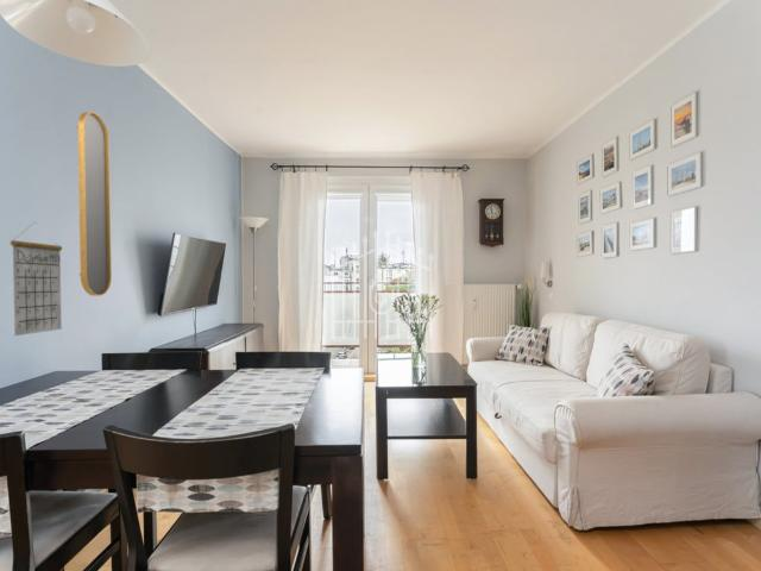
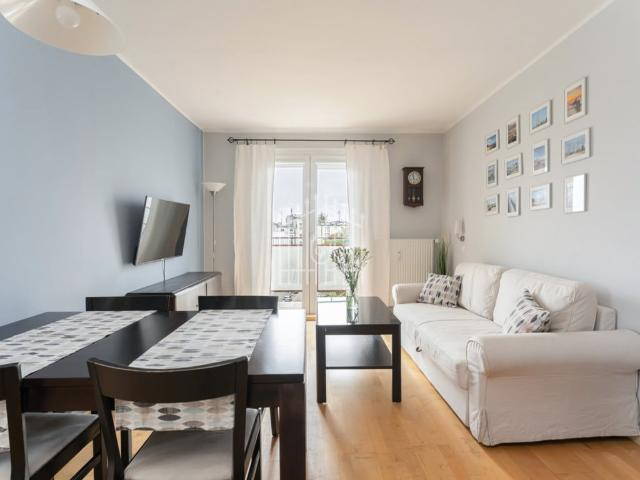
- calendar [10,221,63,337]
- home mirror [76,111,113,297]
